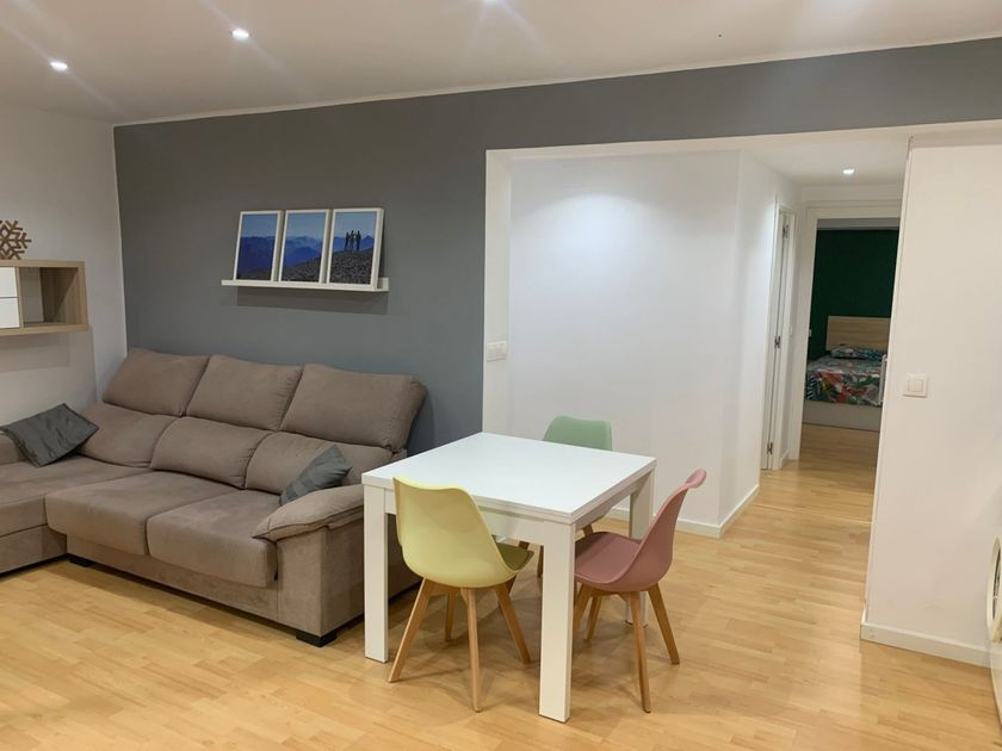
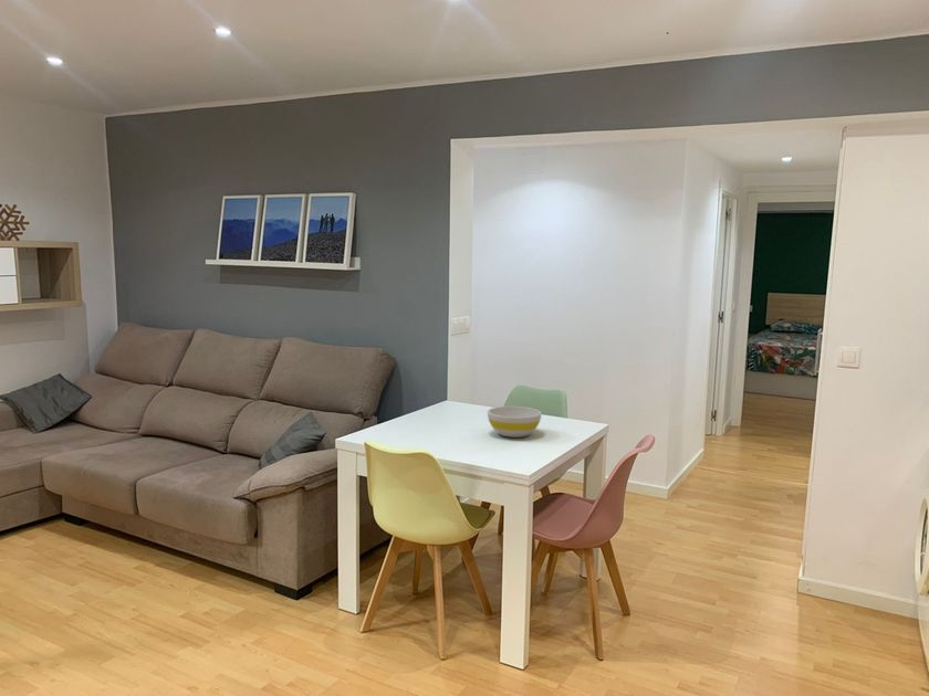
+ bowl [487,405,543,439]
